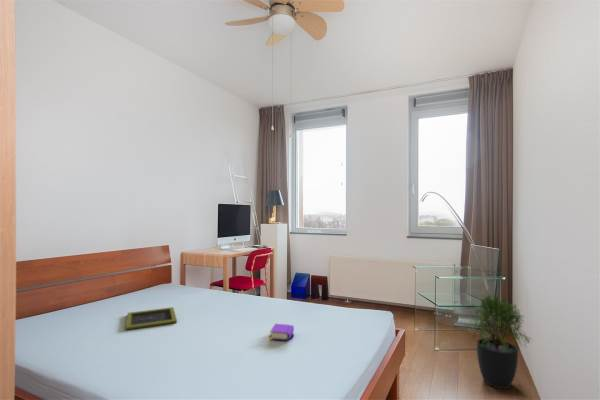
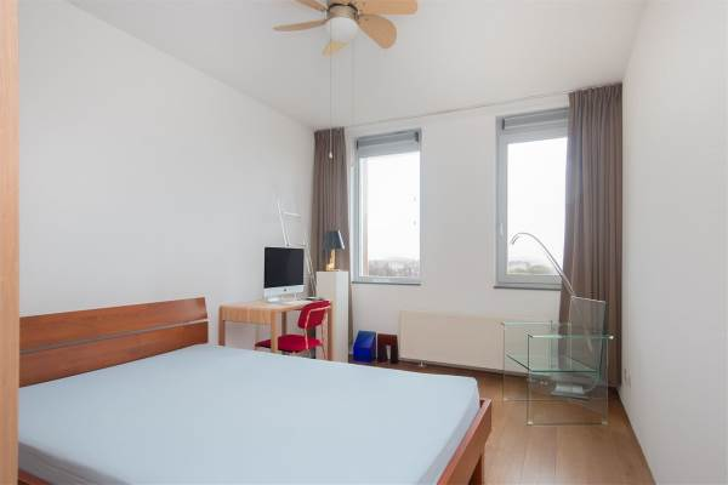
- potted plant [469,293,533,390]
- tray [125,306,178,331]
- book [269,322,295,342]
